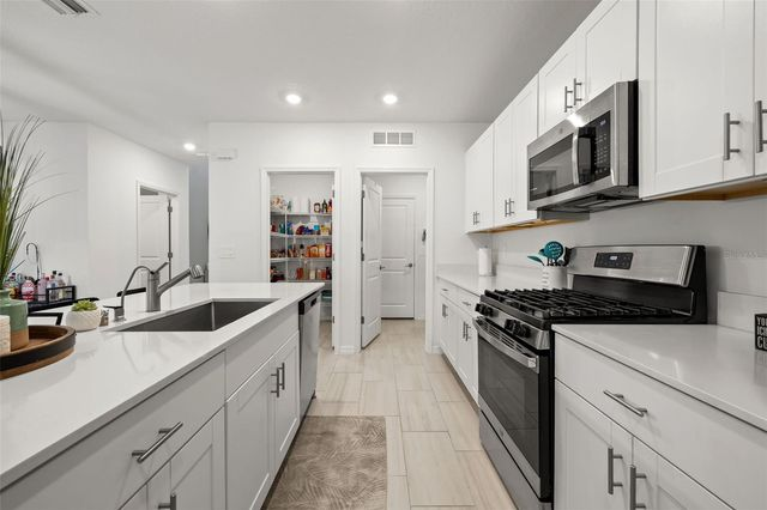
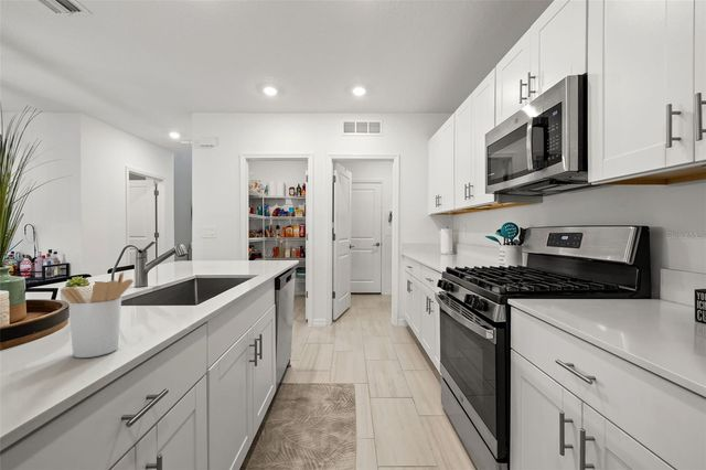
+ utensil holder [60,270,135,359]
